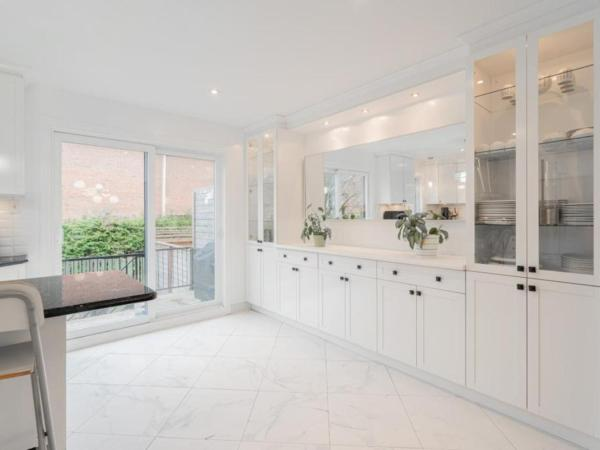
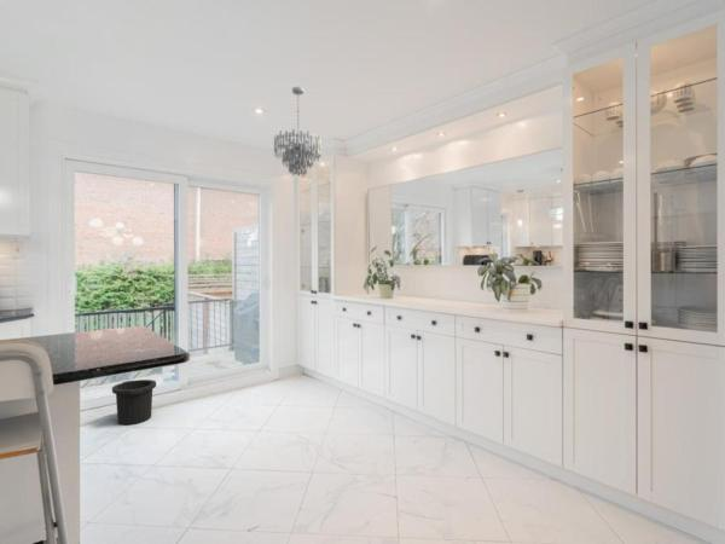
+ trash can [111,378,157,426]
+ chandelier [273,86,323,176]
